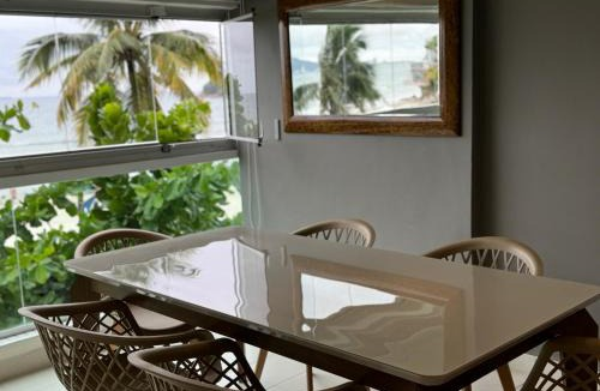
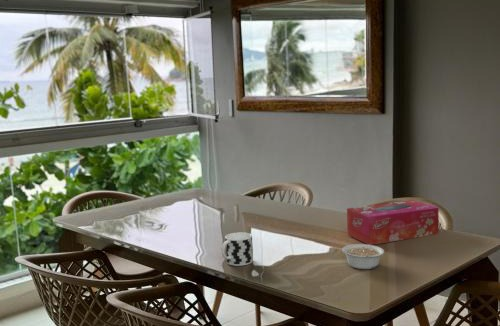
+ cup [220,231,254,267]
+ legume [341,243,385,270]
+ tissue box [346,199,440,245]
